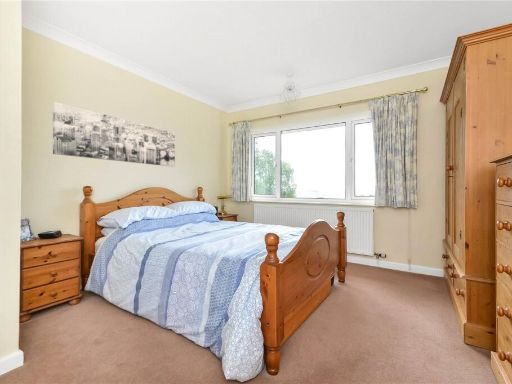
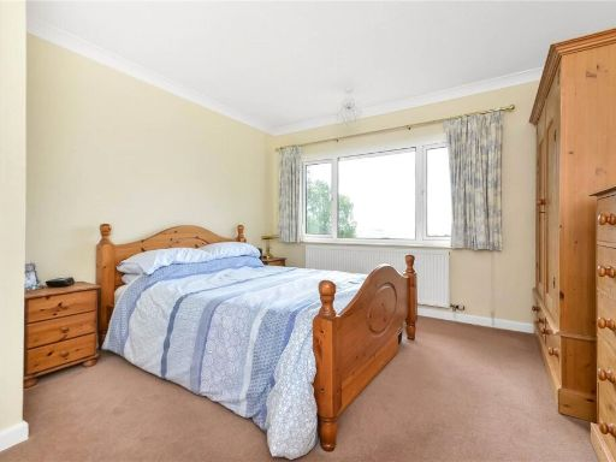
- wall art [52,101,176,168]
